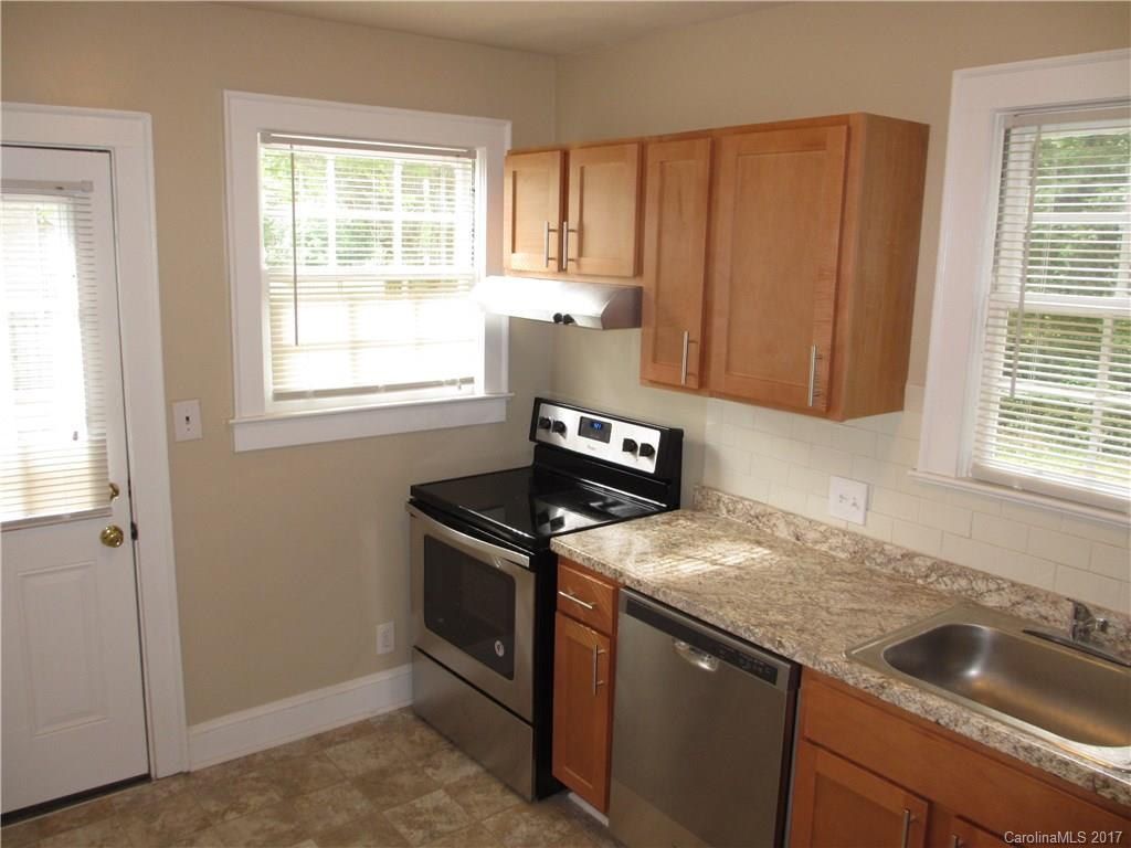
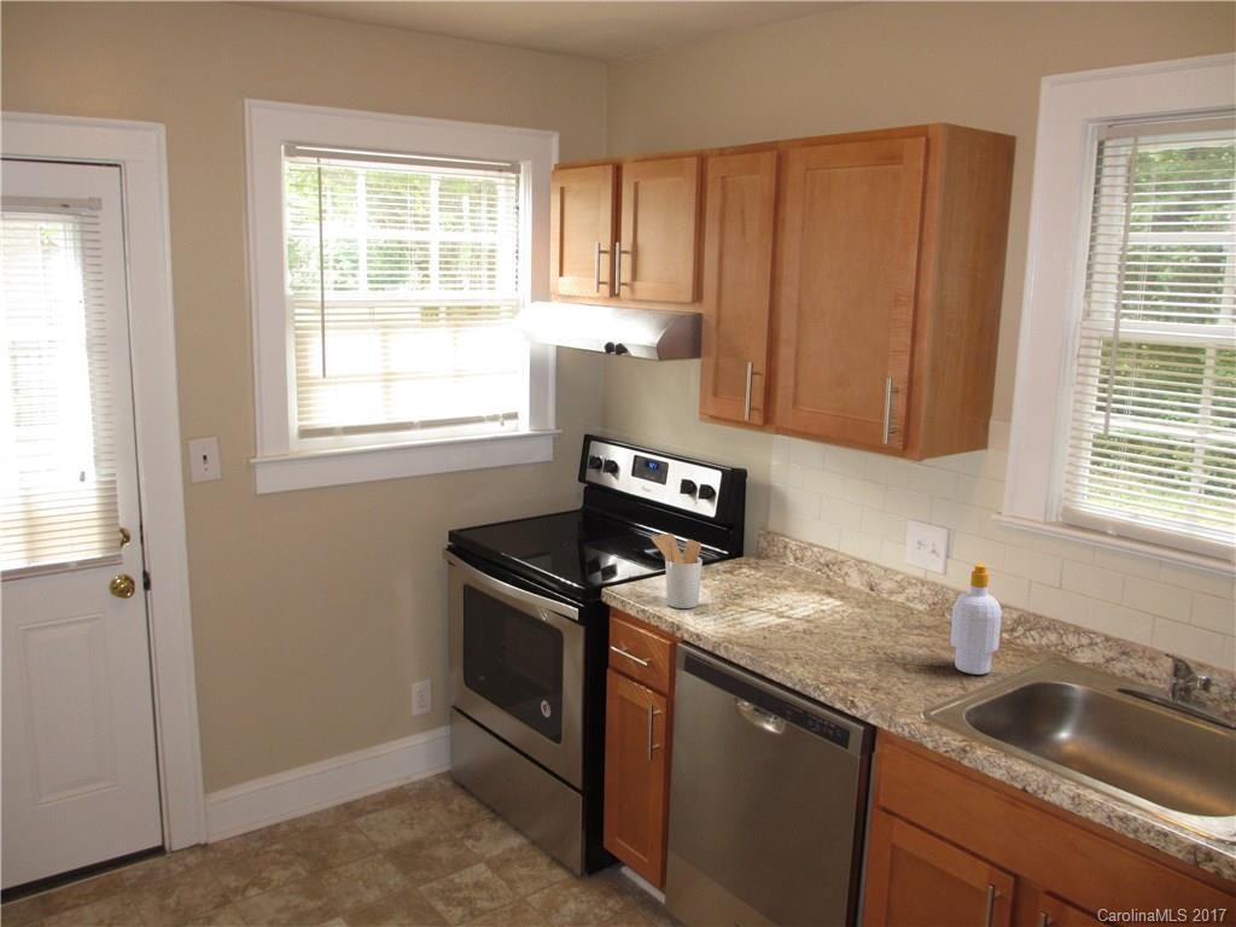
+ utensil holder [651,532,704,610]
+ soap bottle [950,561,1003,676]
